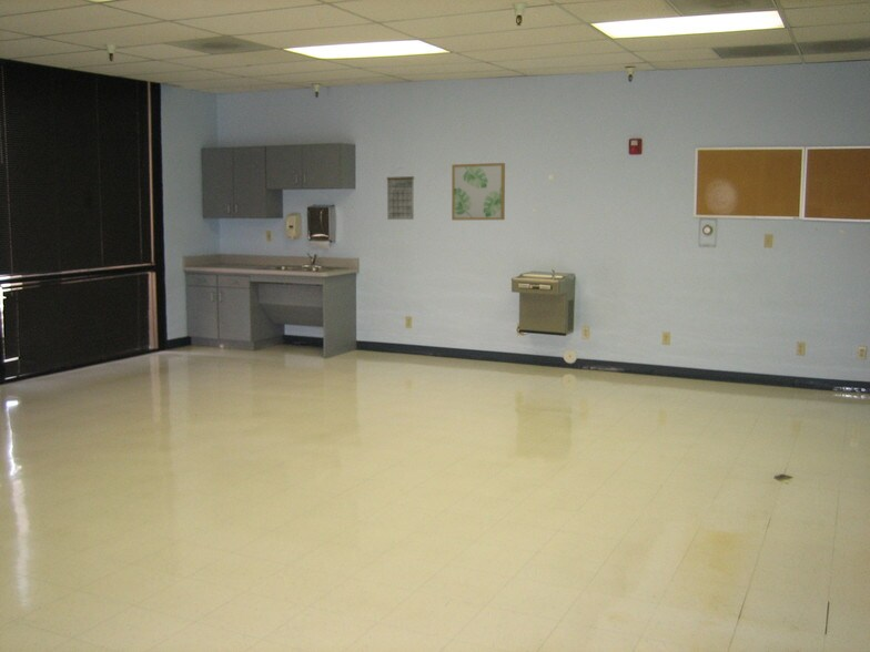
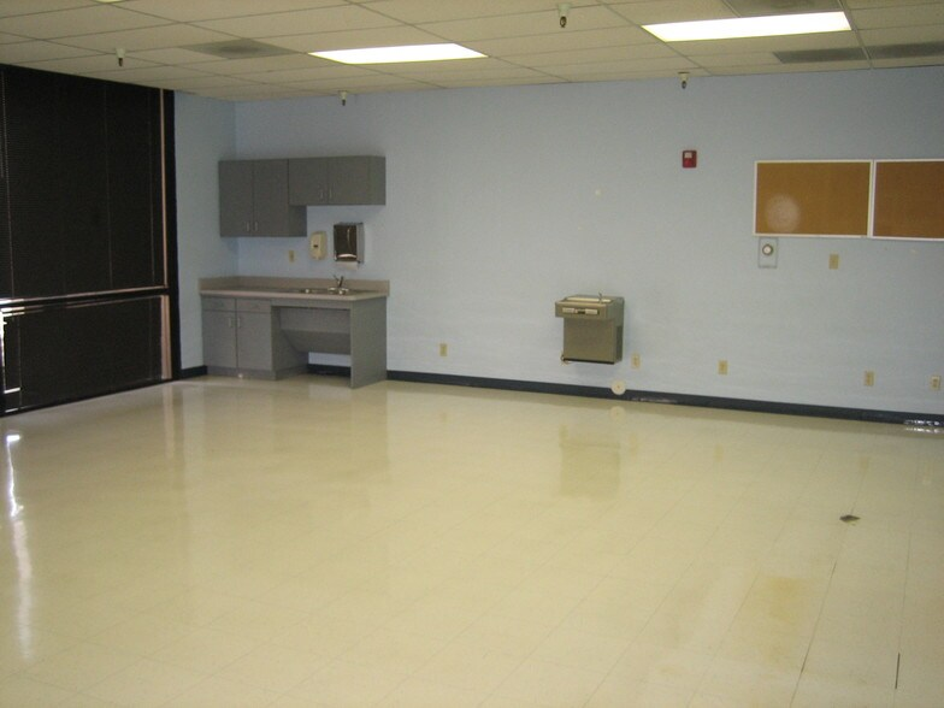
- wall art [451,162,506,222]
- calendar [386,166,415,221]
